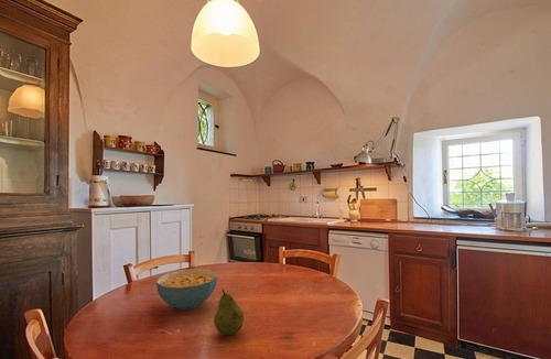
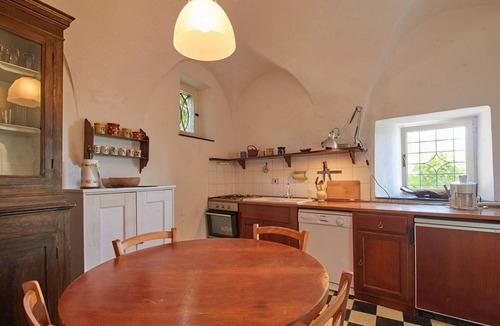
- fruit [213,287,245,337]
- cereal bowl [155,268,218,311]
